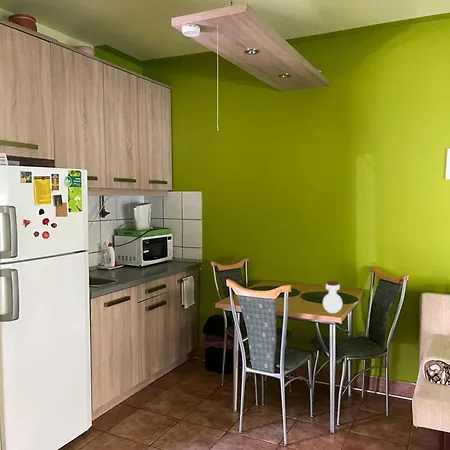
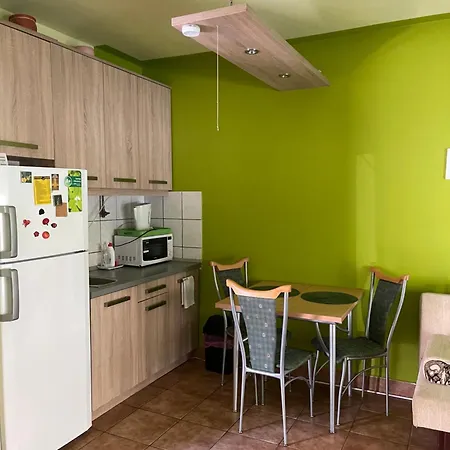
- jar [322,280,343,314]
